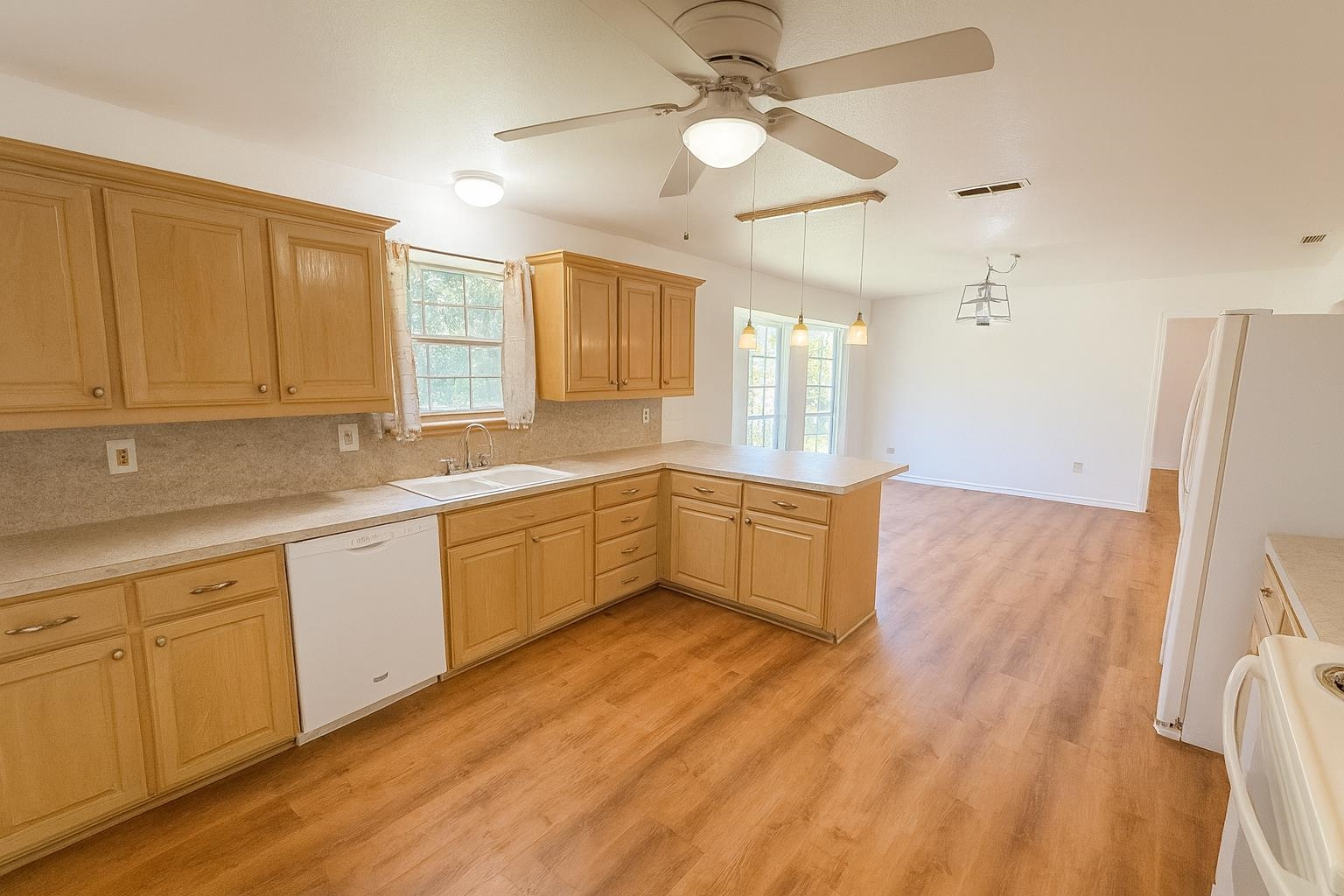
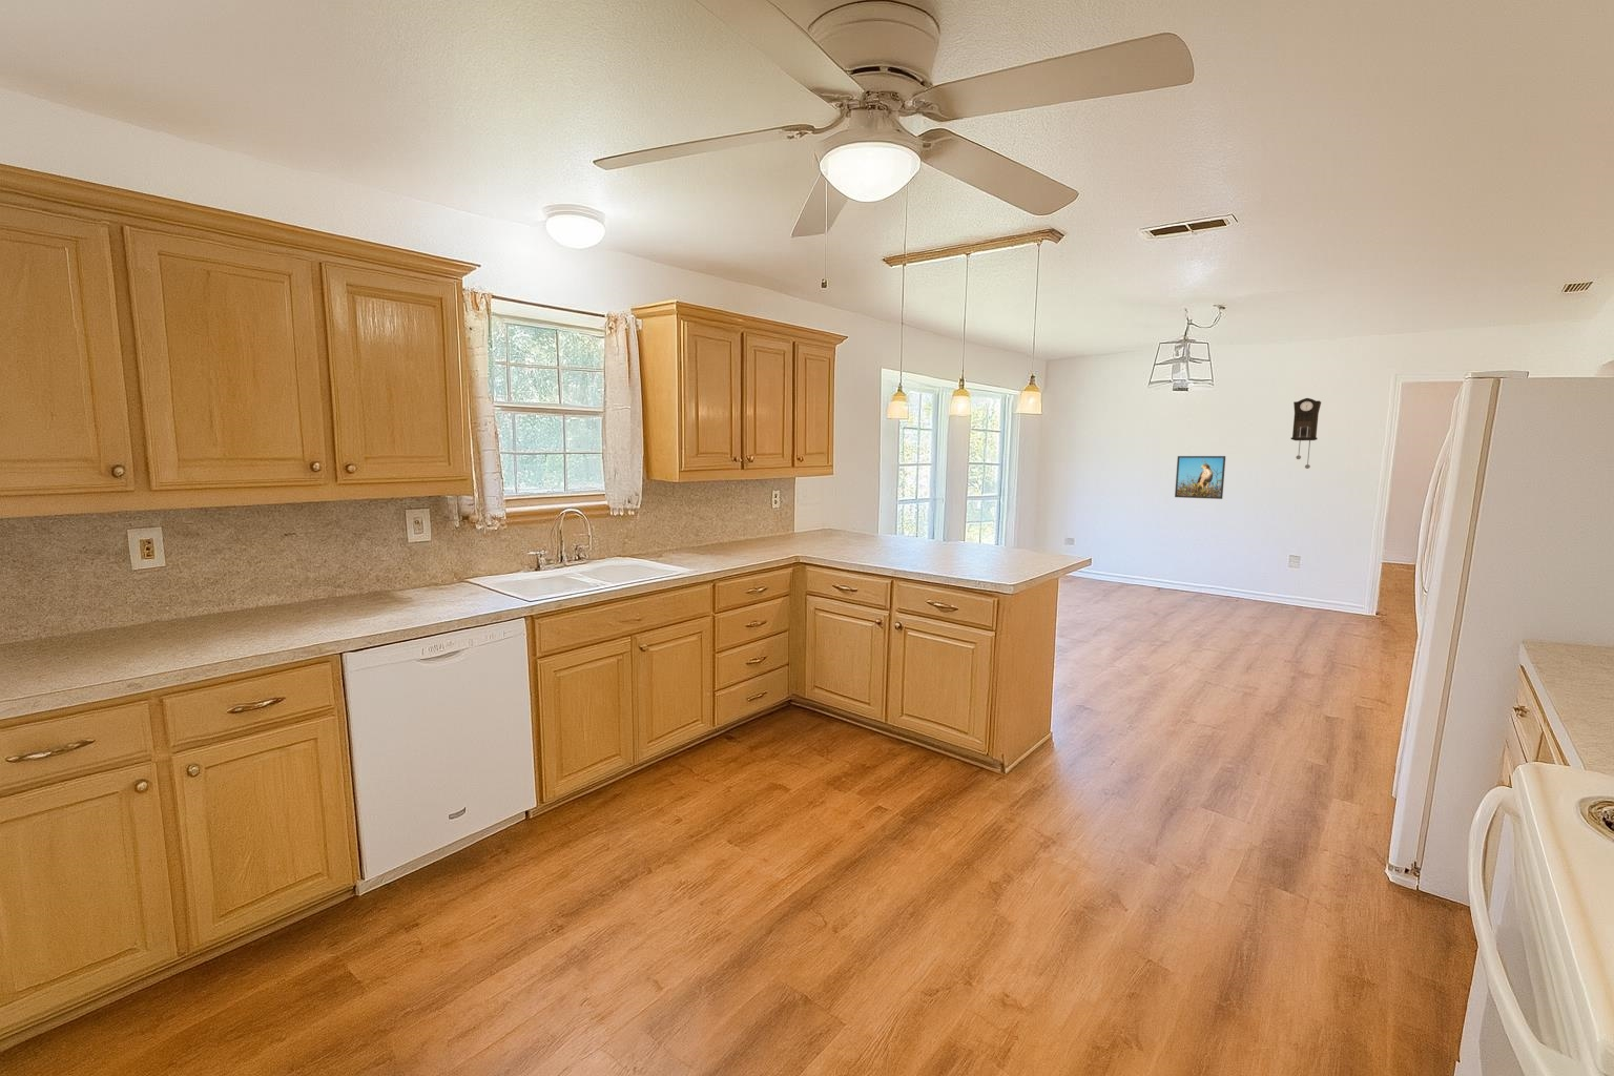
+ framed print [1173,455,1226,500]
+ pendulum clock [1291,397,1322,470]
